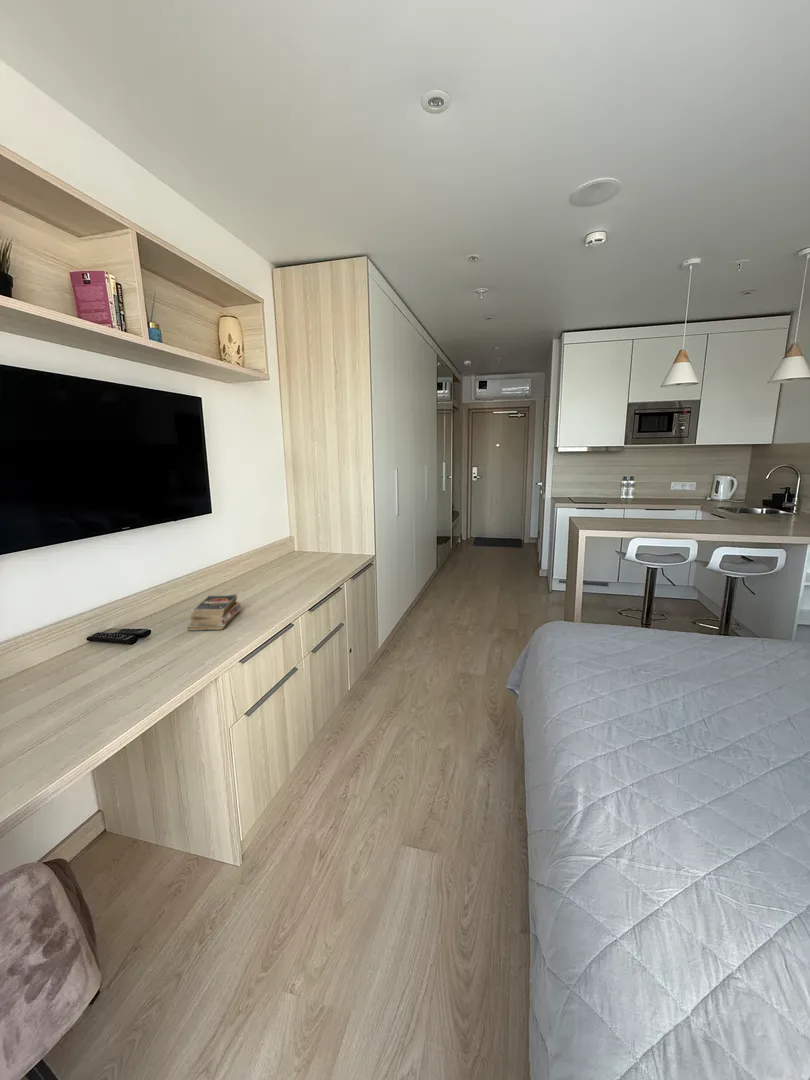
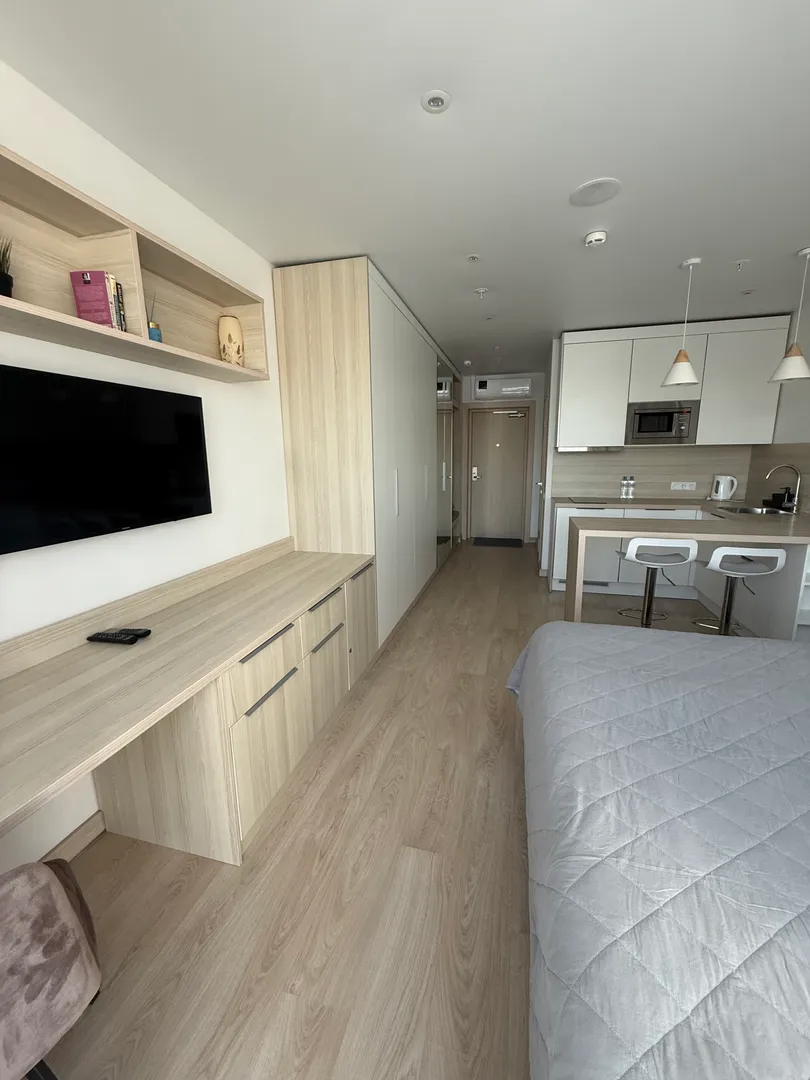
- books [186,593,242,631]
